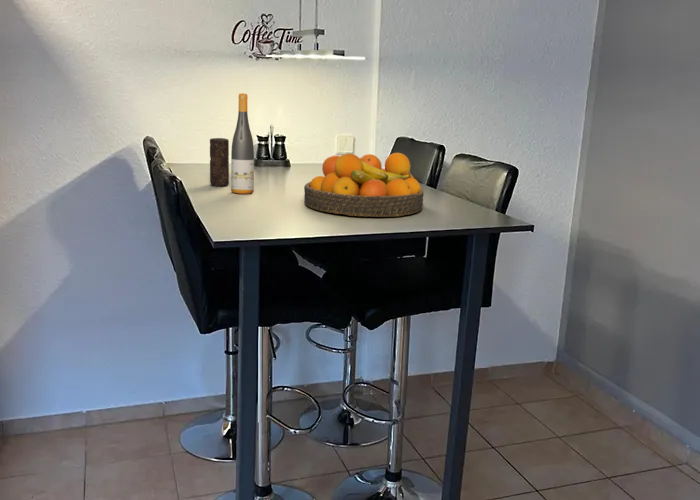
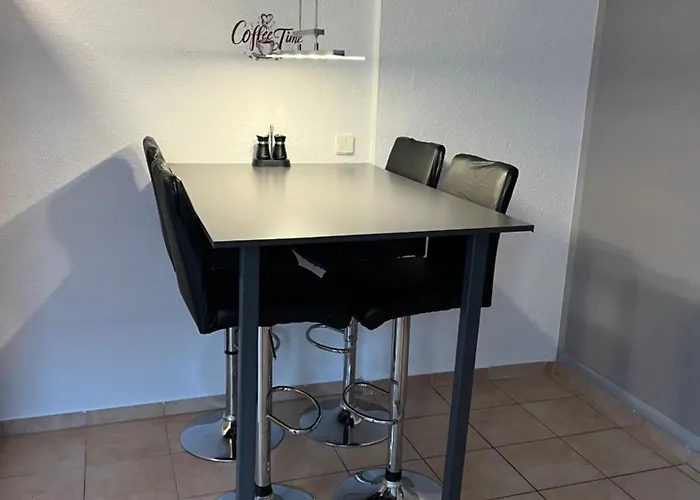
- candle [209,137,230,187]
- wine bottle [230,92,255,195]
- fruit bowl [303,152,425,218]
